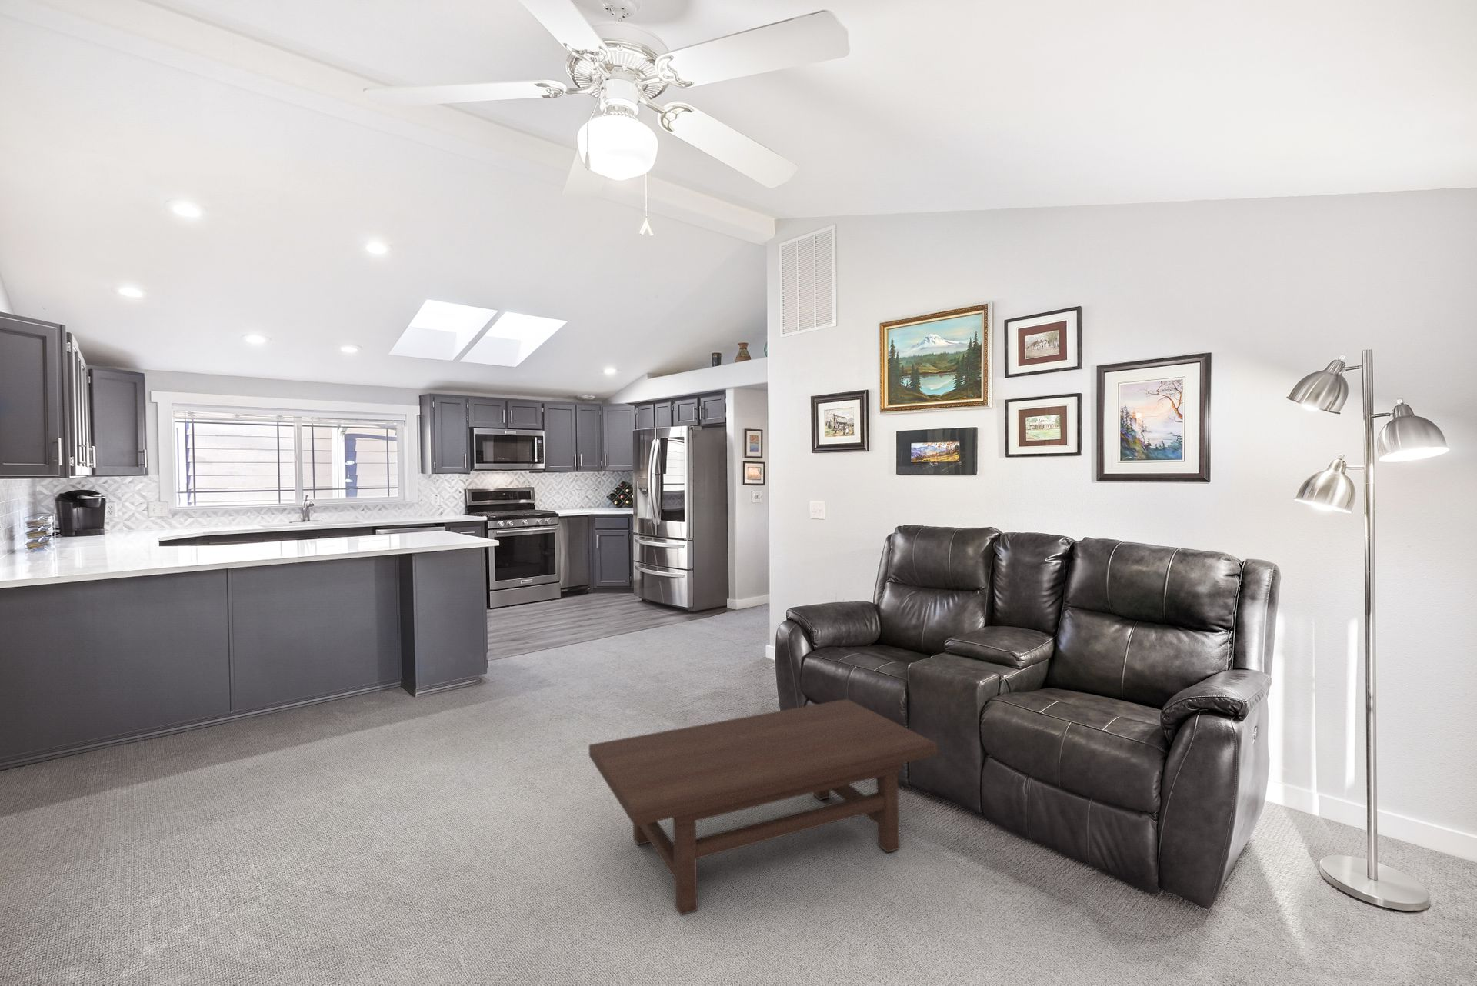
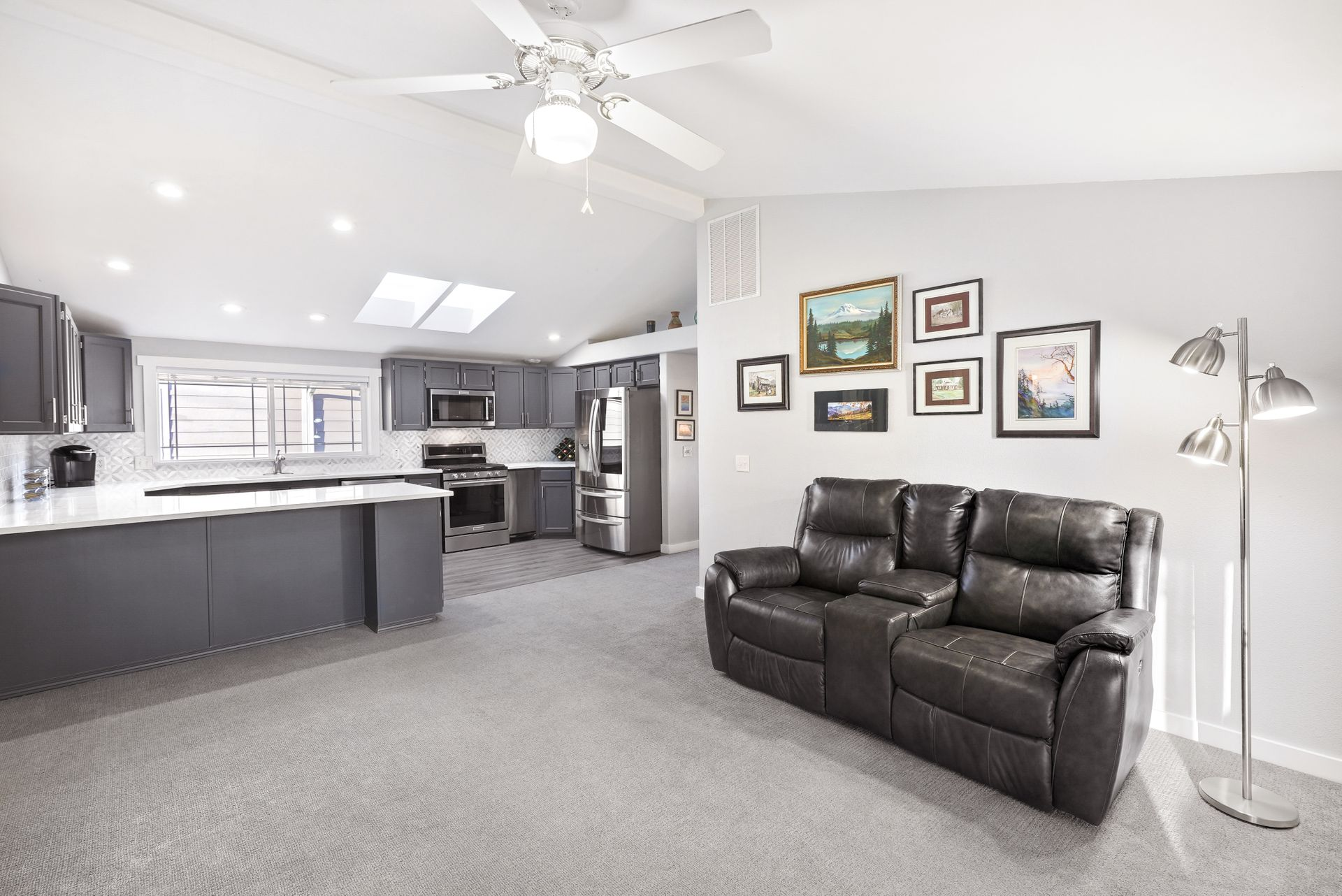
- coffee table [588,699,939,916]
